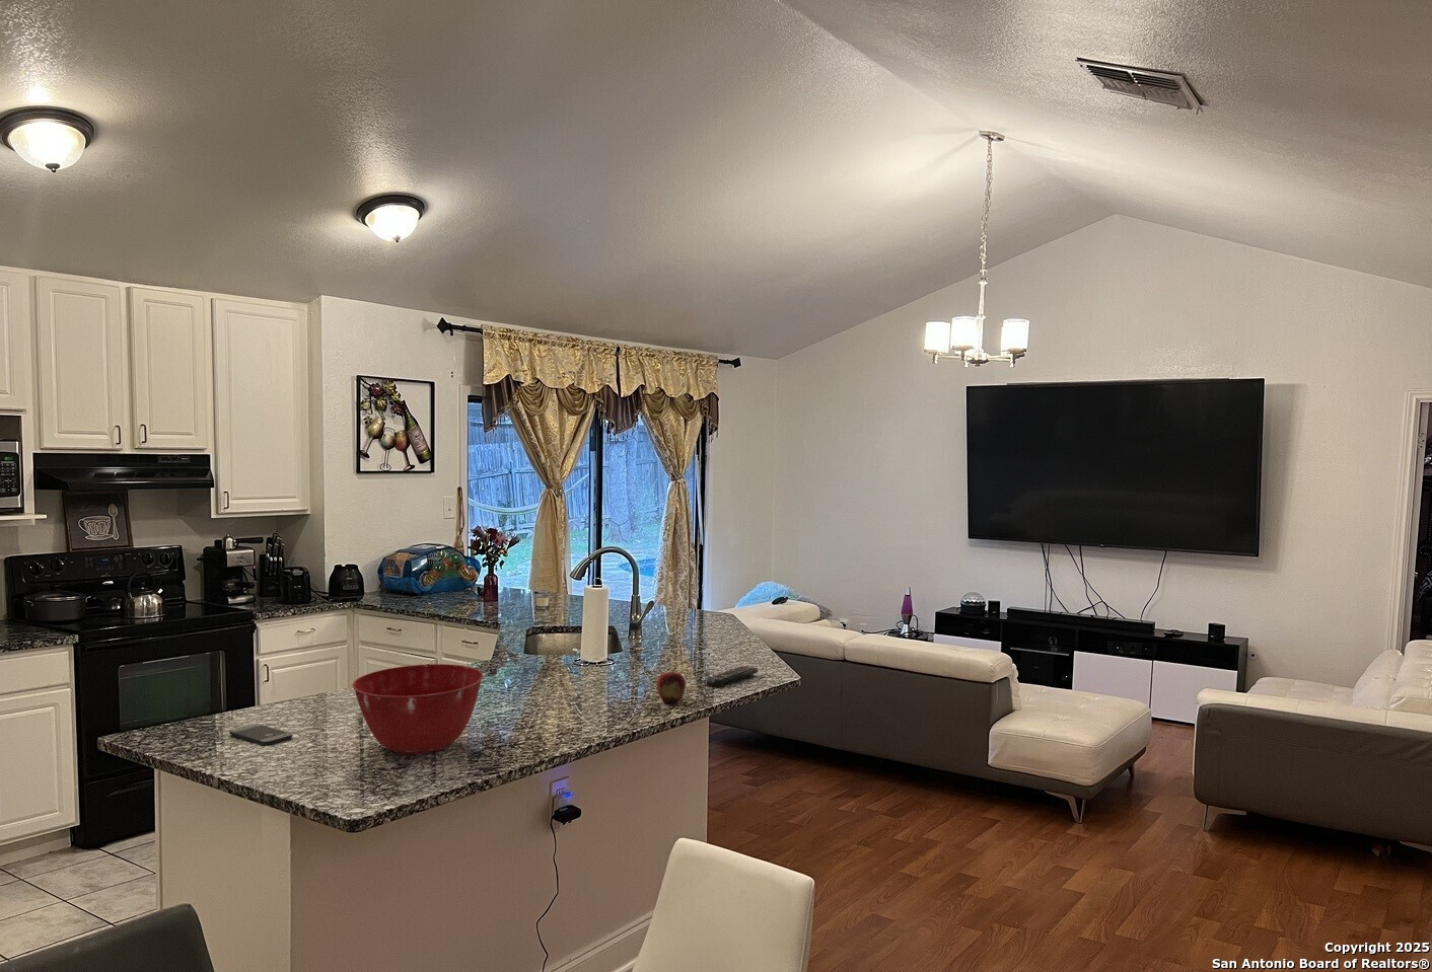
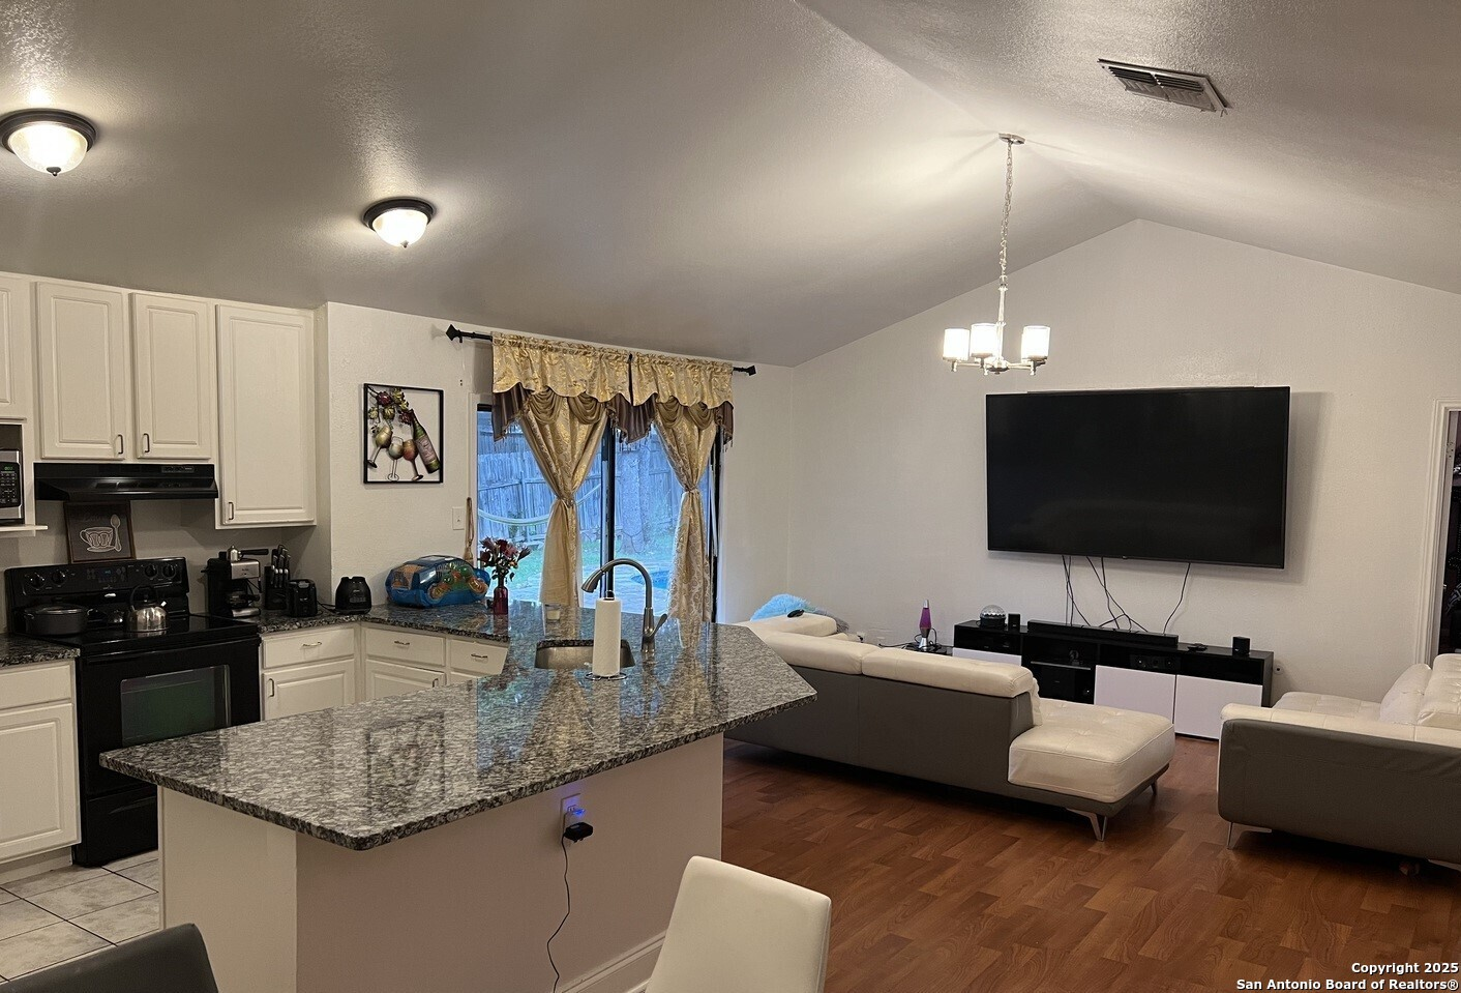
- smartphone [228,722,293,746]
- remote control [706,665,759,689]
- mixing bowl [351,663,484,755]
- fruit [655,666,686,705]
